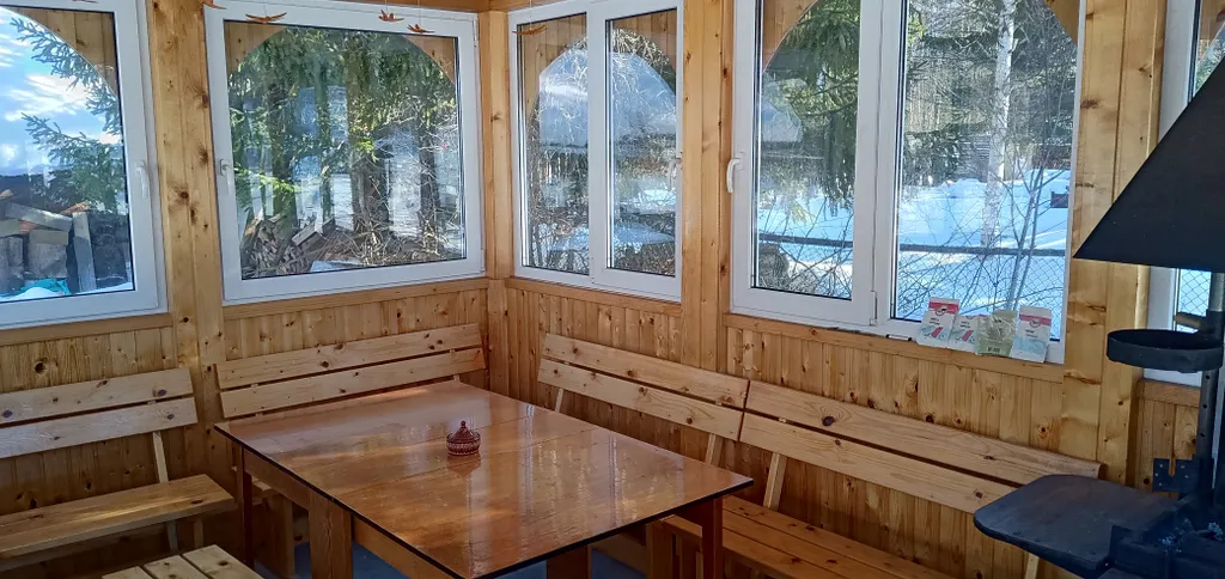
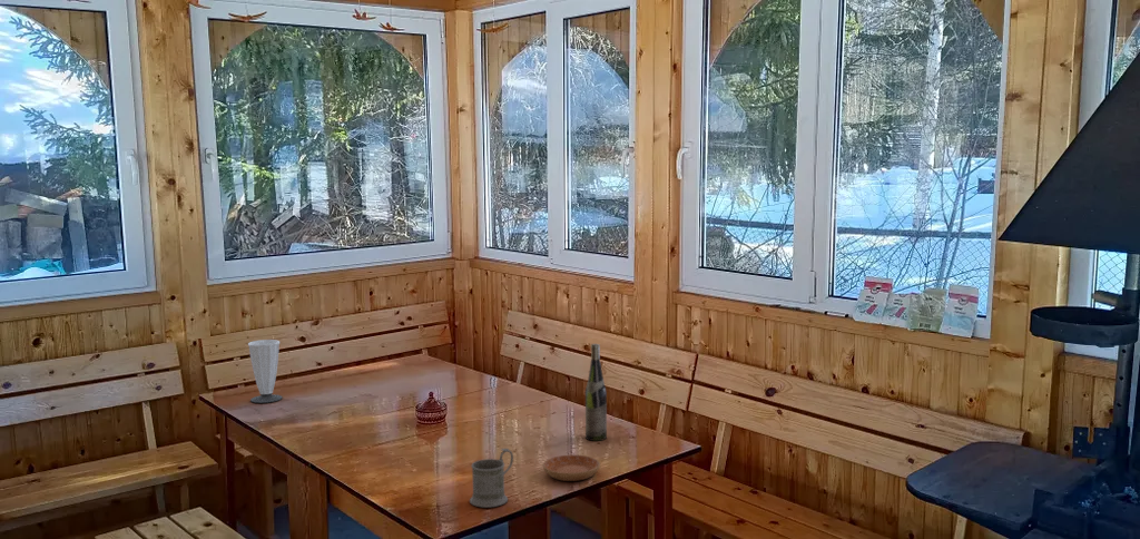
+ saucer [542,454,601,482]
+ cup [247,339,284,404]
+ wine bottle [584,343,608,442]
+ mug [469,448,514,509]
